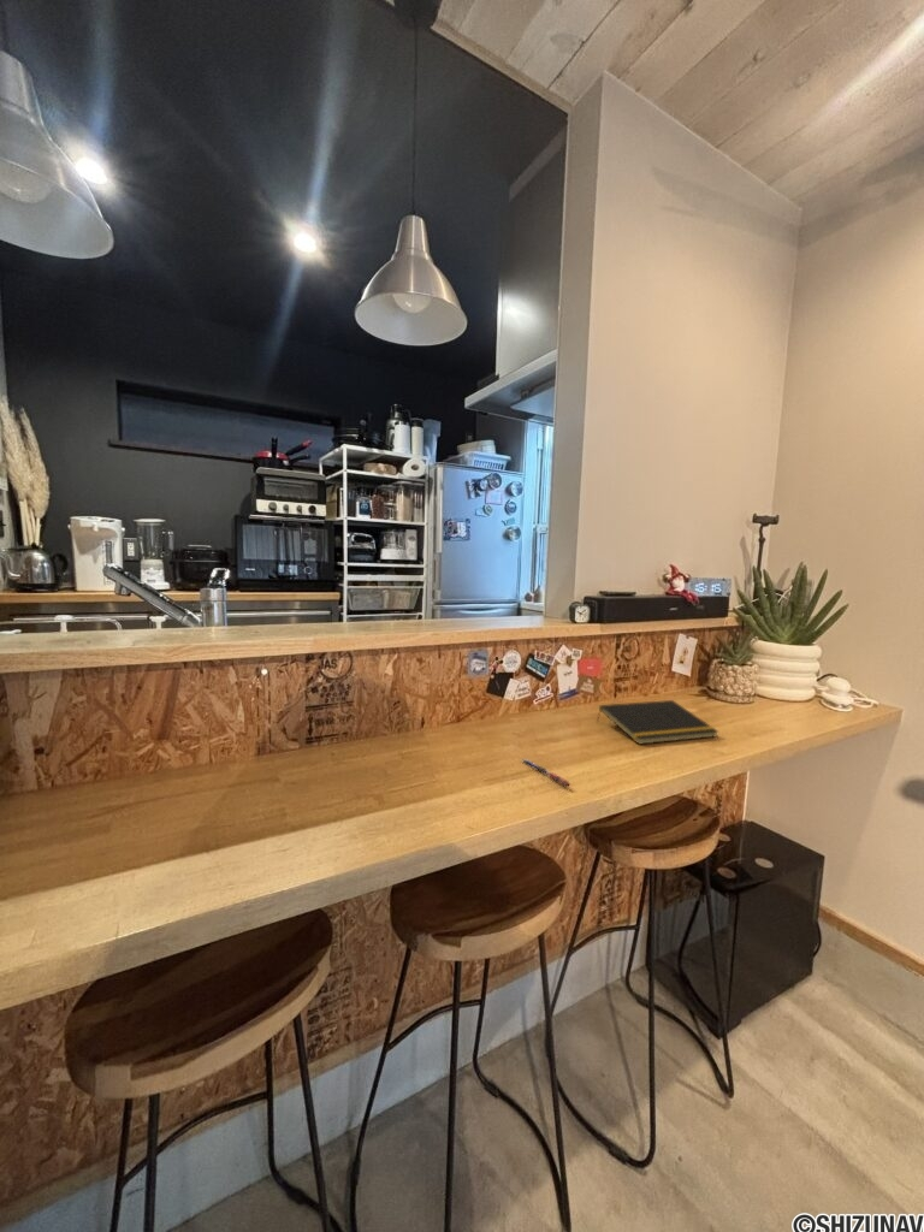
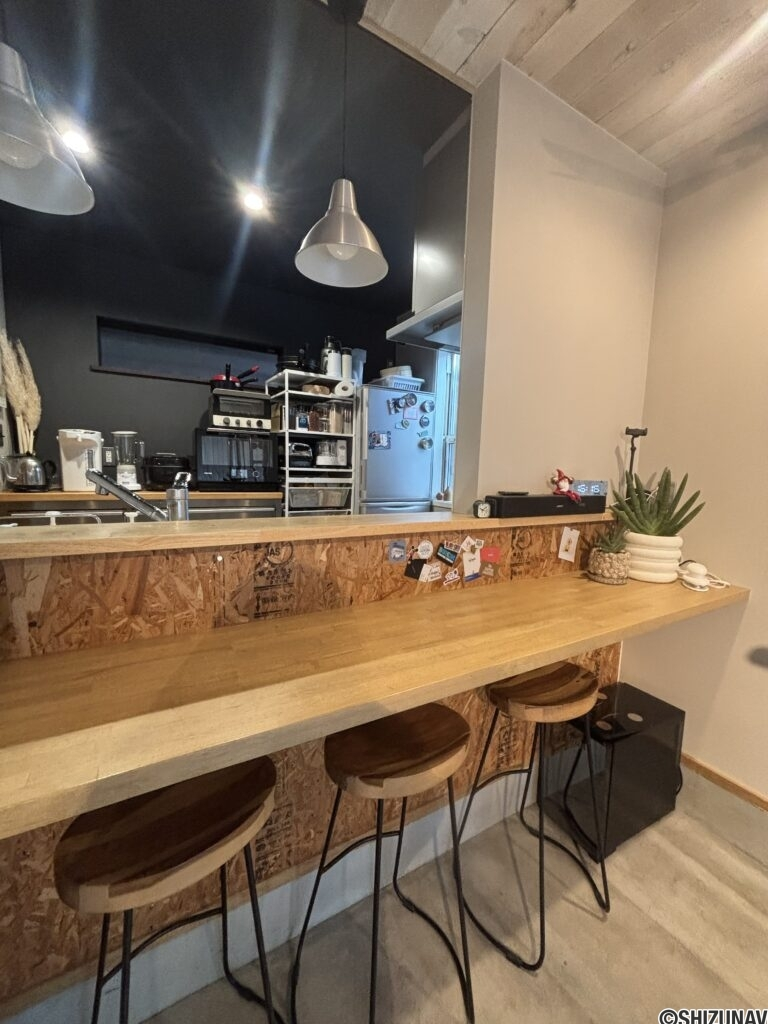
- pen [521,757,573,787]
- notepad [596,699,719,746]
